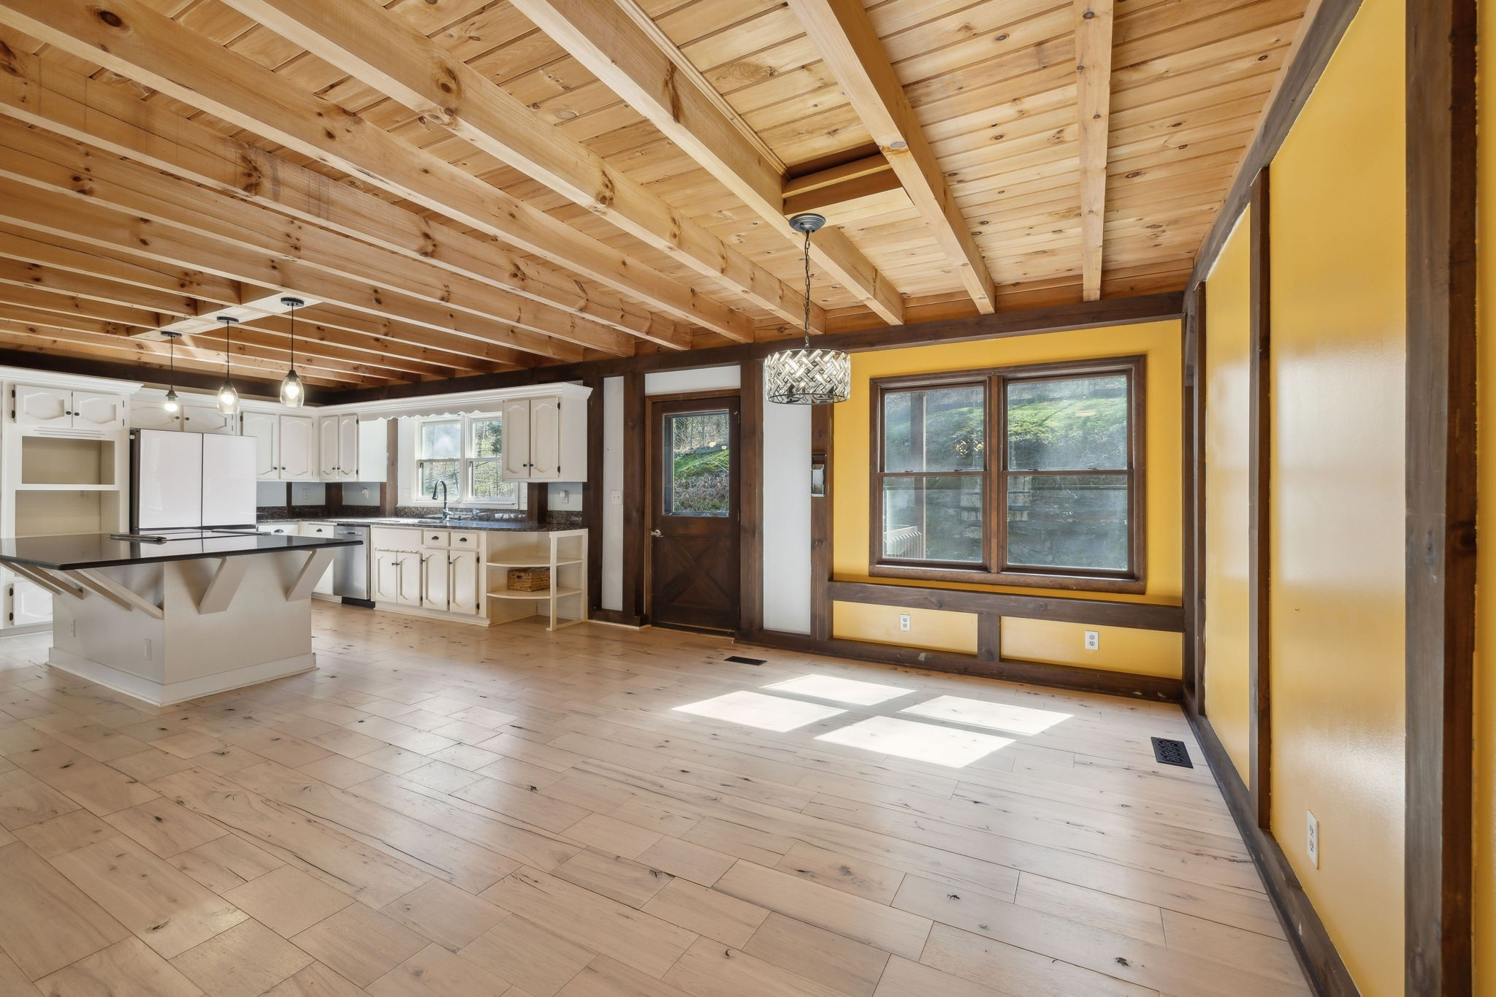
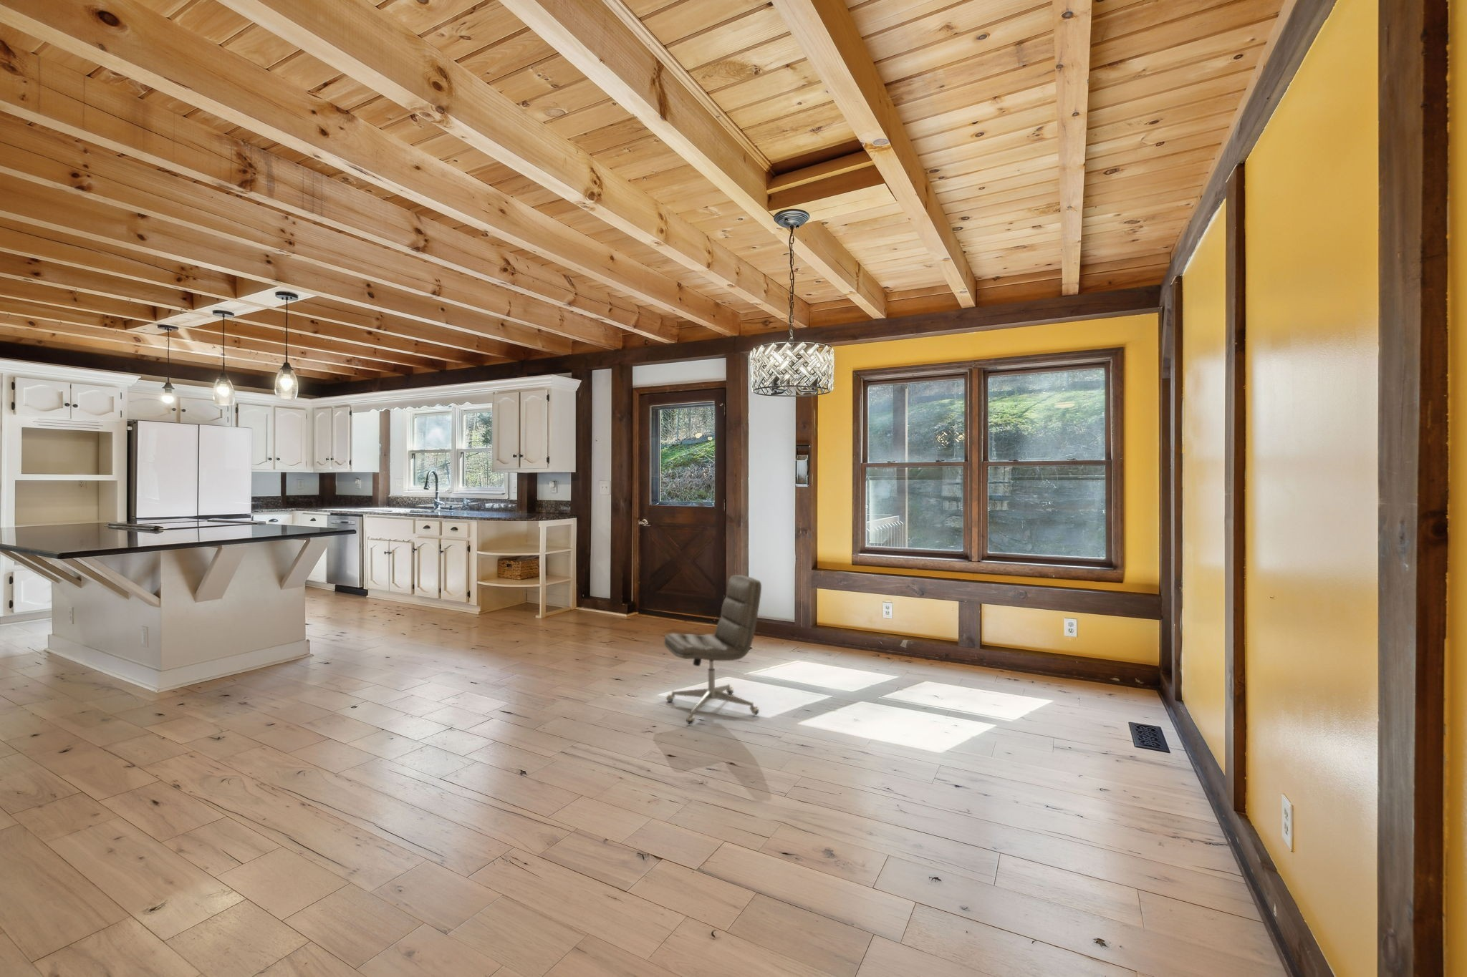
+ chair [663,574,762,725]
